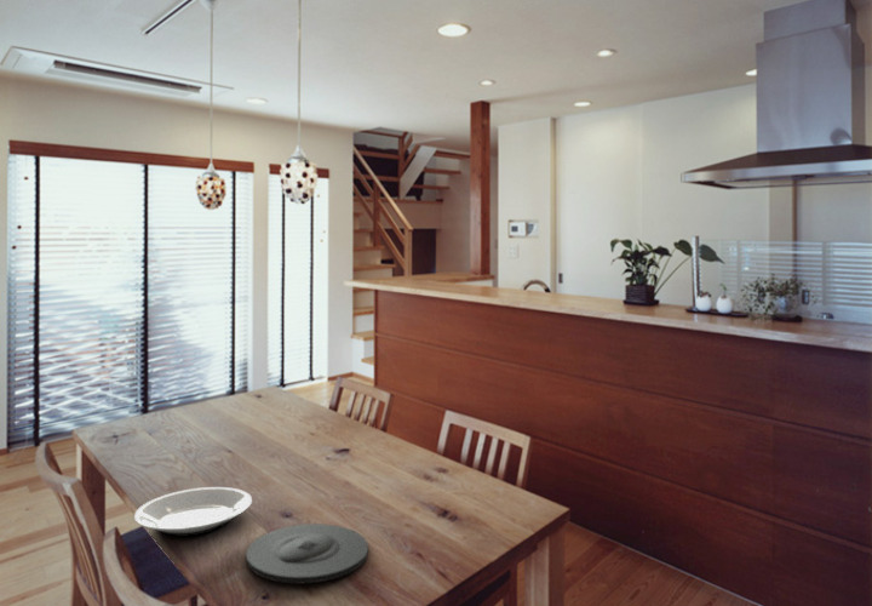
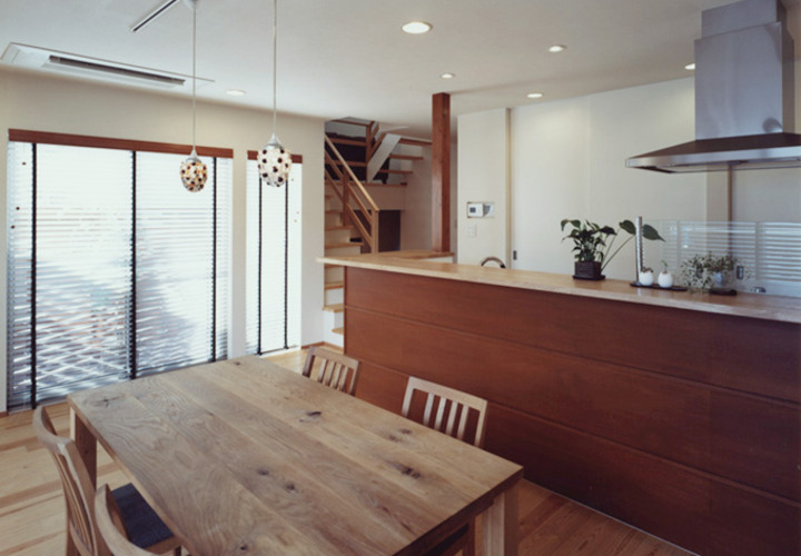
- plate [133,486,253,538]
- plate [245,522,369,585]
